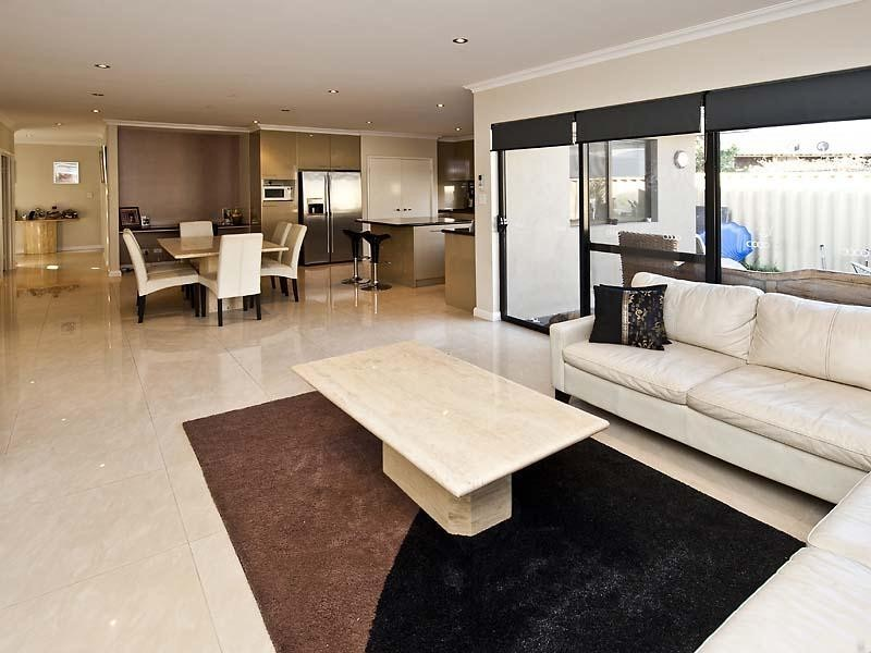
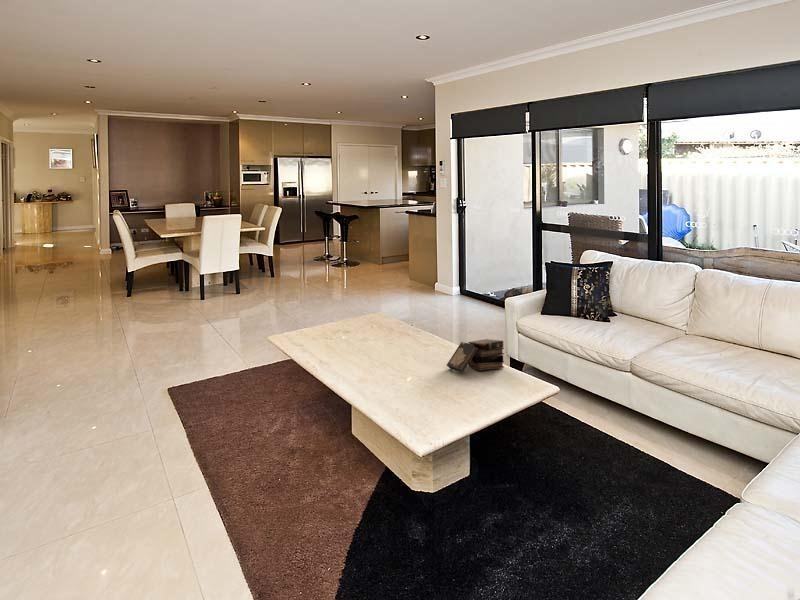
+ book [446,338,505,373]
